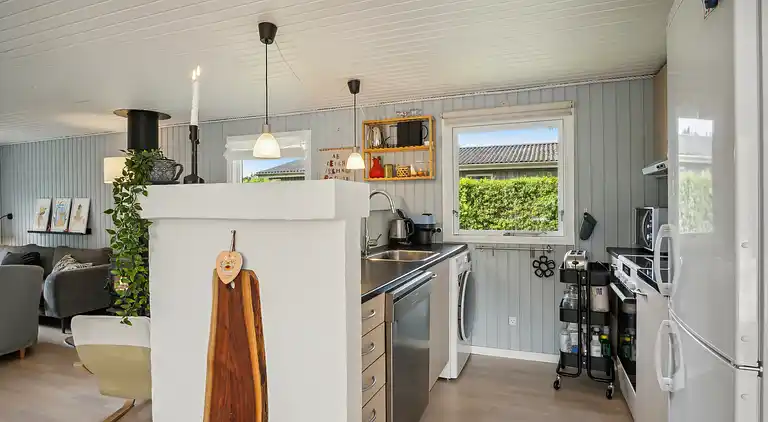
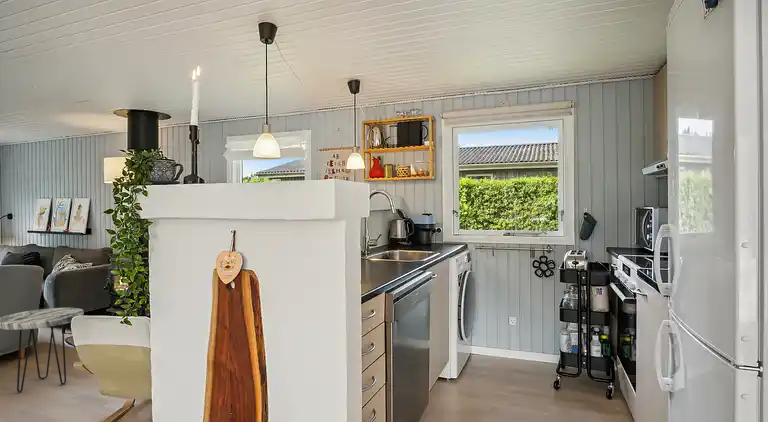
+ side table [0,307,85,394]
